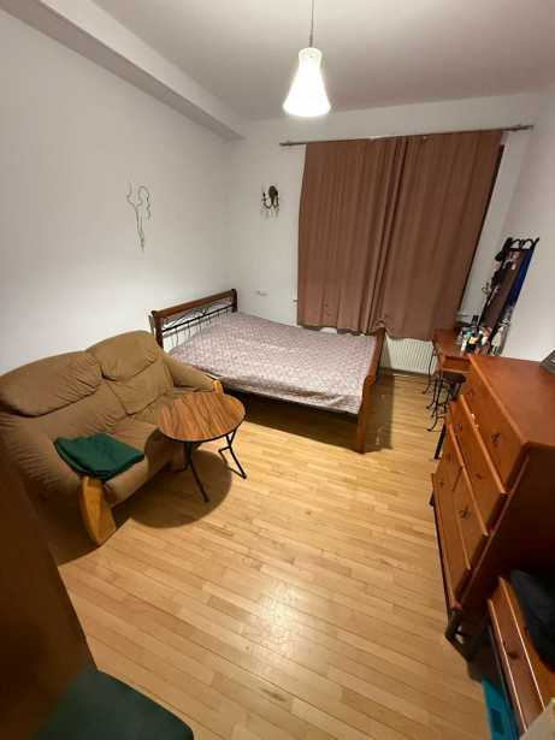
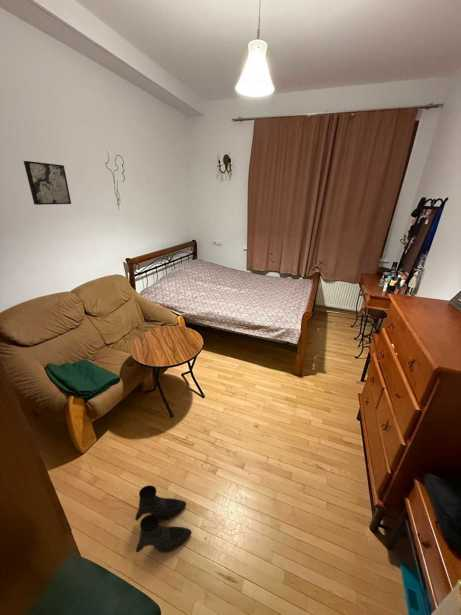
+ boots [134,484,192,553]
+ wall art [23,160,72,206]
